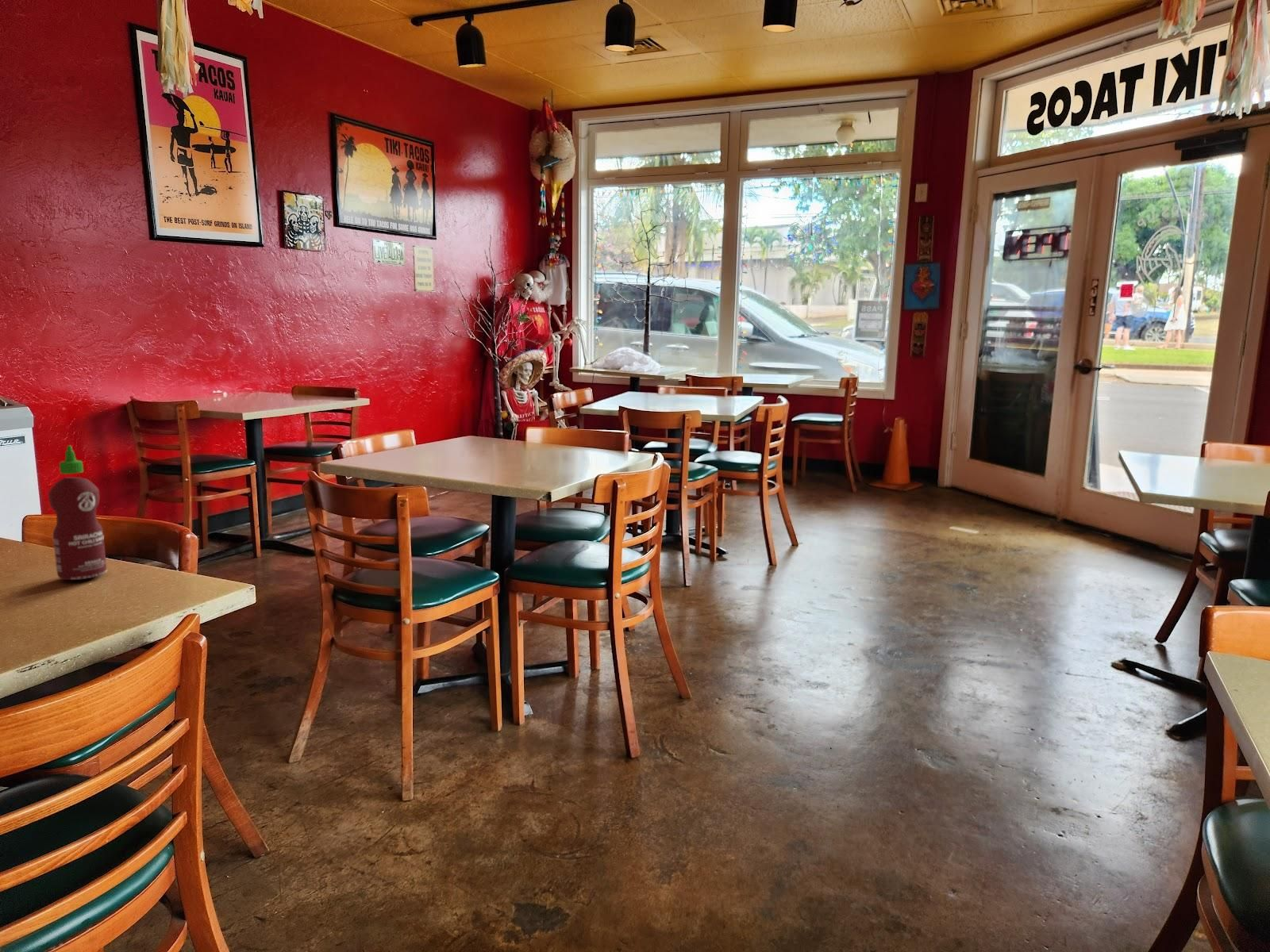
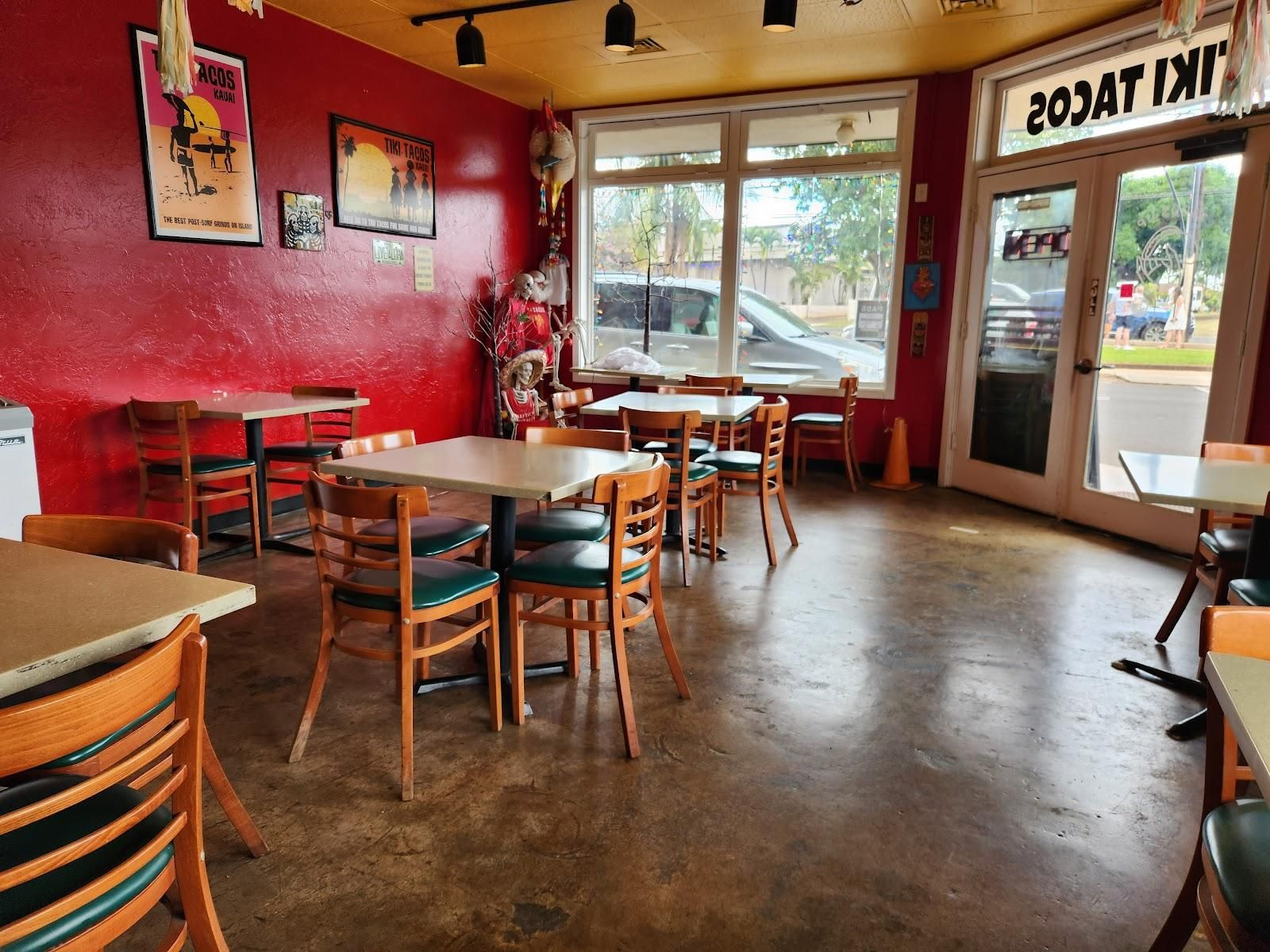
- hot sauce [48,444,108,581]
